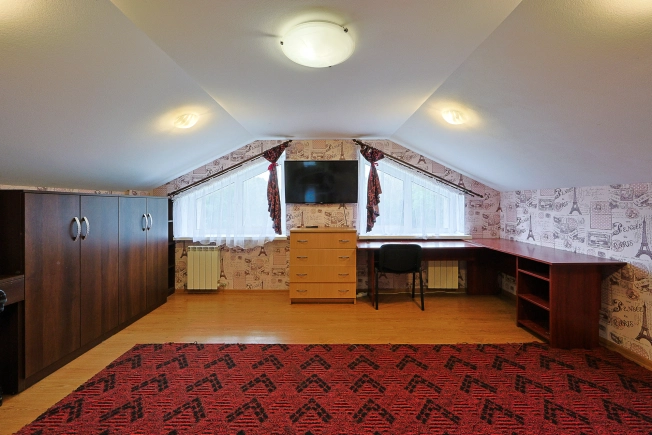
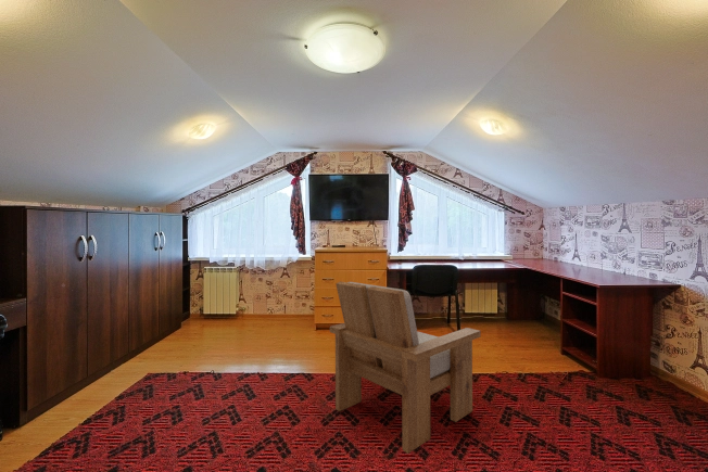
+ armchair [329,280,482,455]
